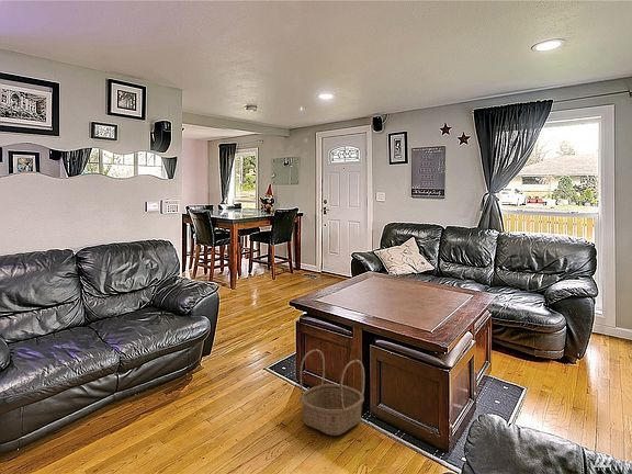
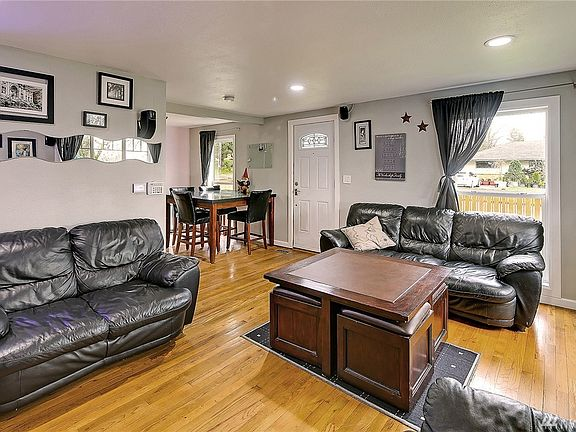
- basket [298,348,365,437]
